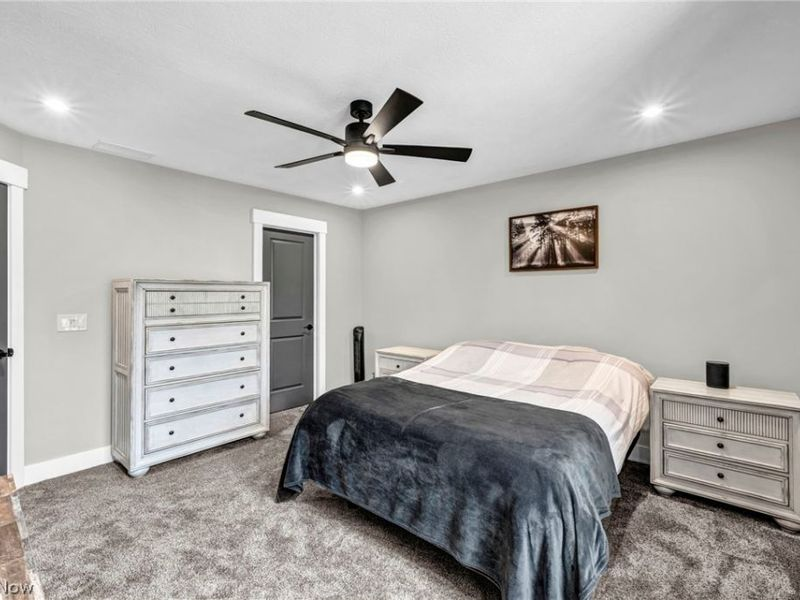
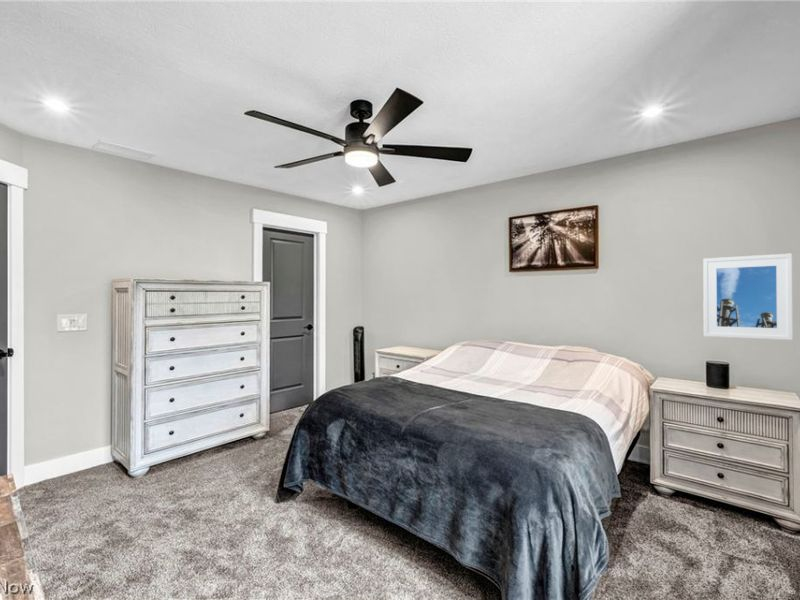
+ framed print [702,253,794,341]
